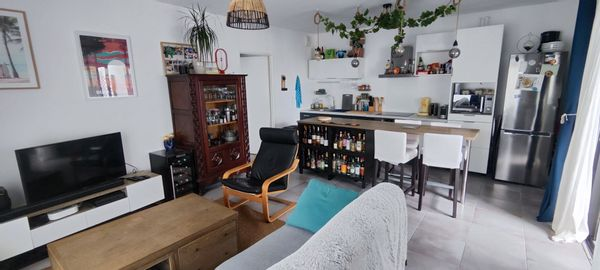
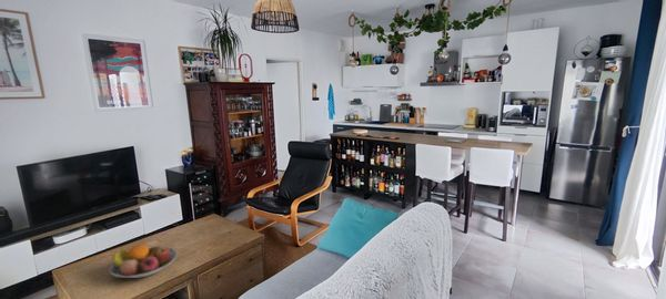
+ fruit bowl [109,244,178,279]
